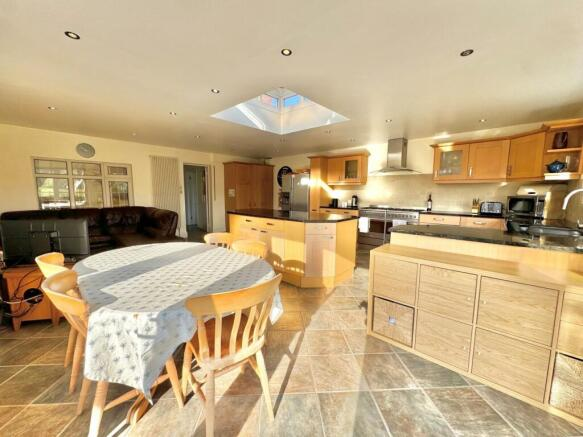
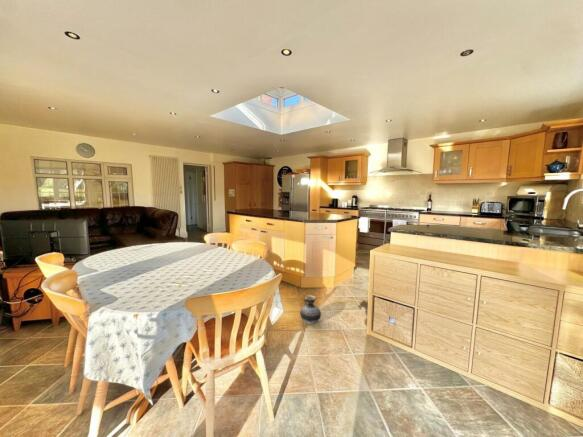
+ ceramic jug [299,294,322,325]
